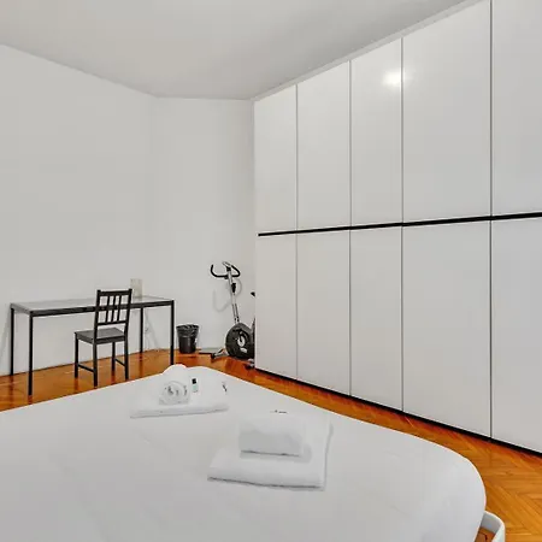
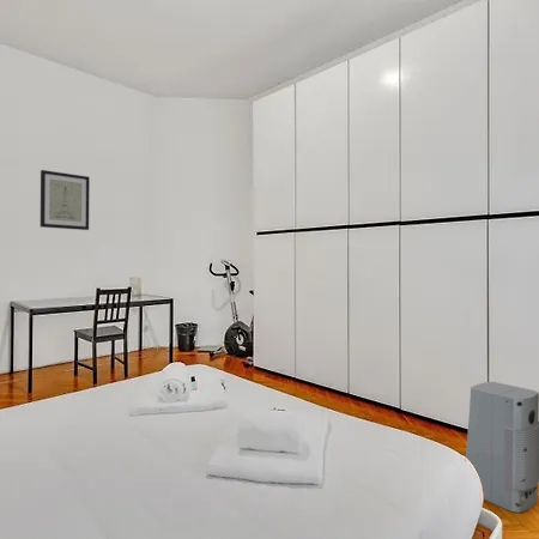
+ air purifier [465,381,539,514]
+ wall art [40,169,91,231]
